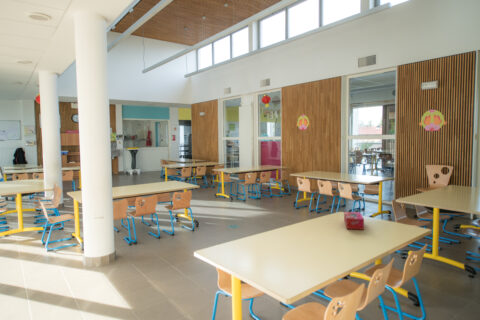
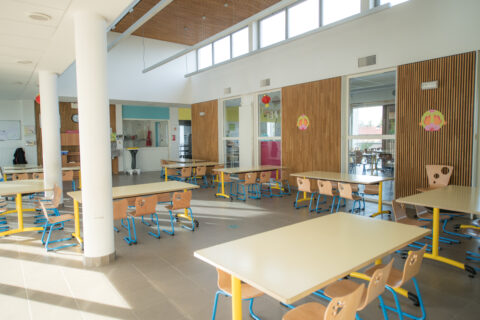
- tissue box [343,211,365,231]
